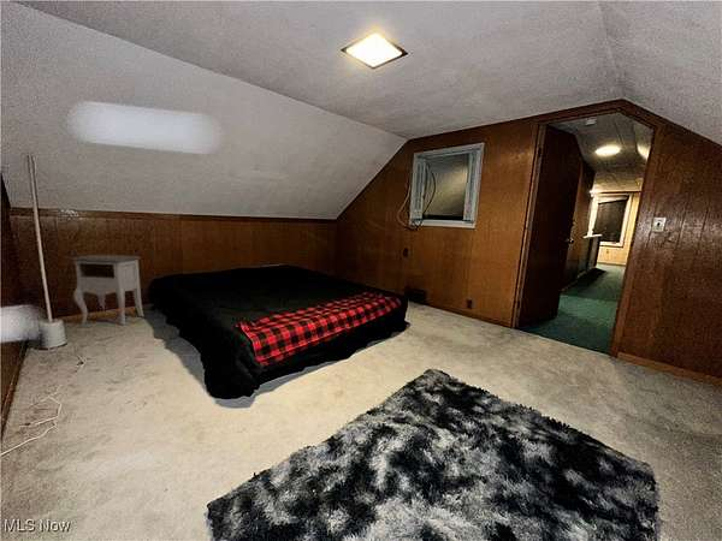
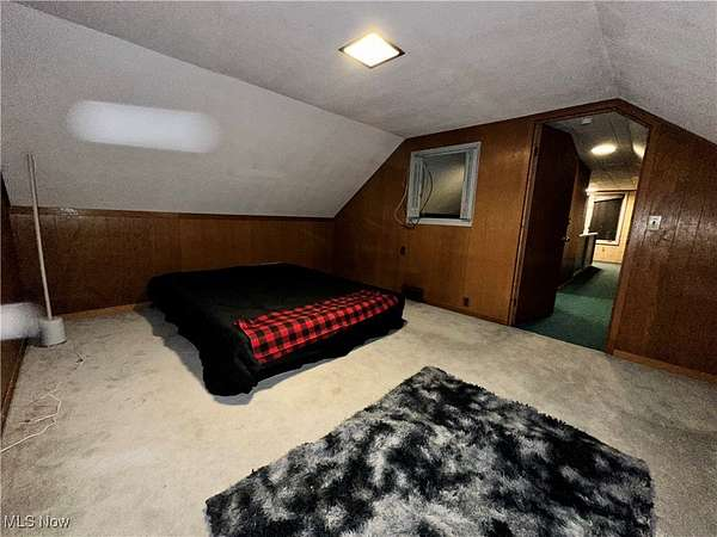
- nightstand [70,254,144,326]
